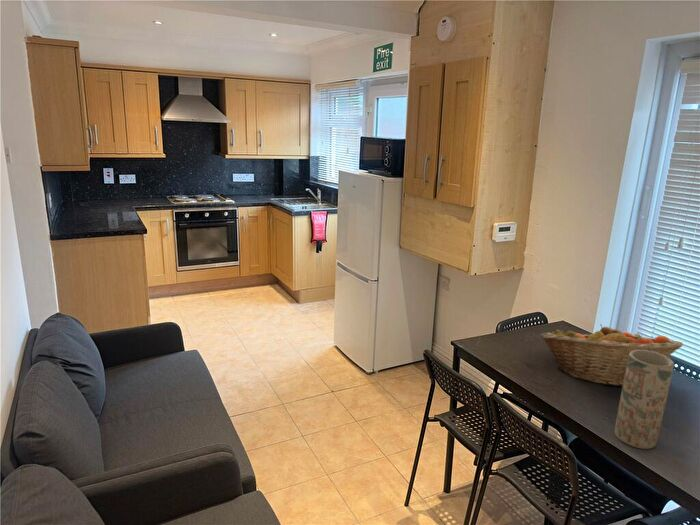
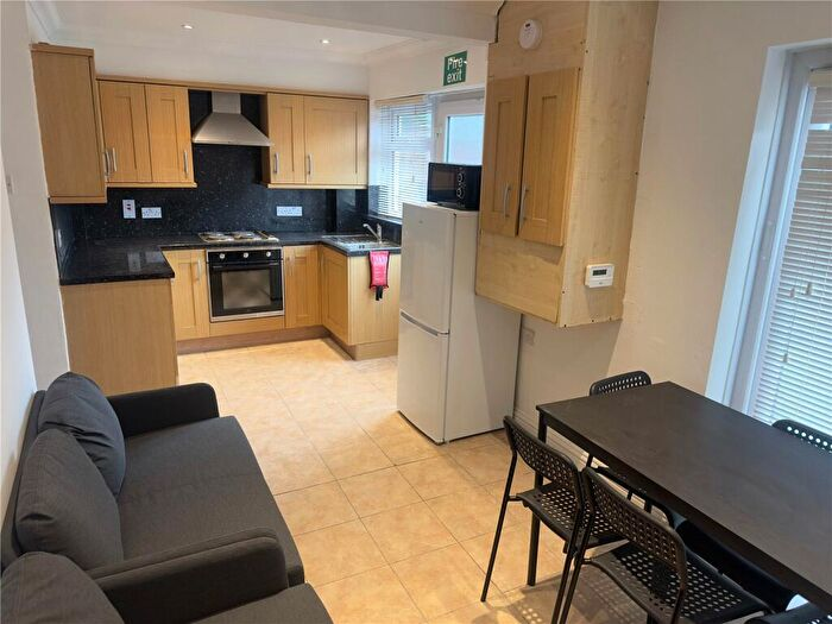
- vase [614,350,675,450]
- fruit basket [540,323,684,388]
